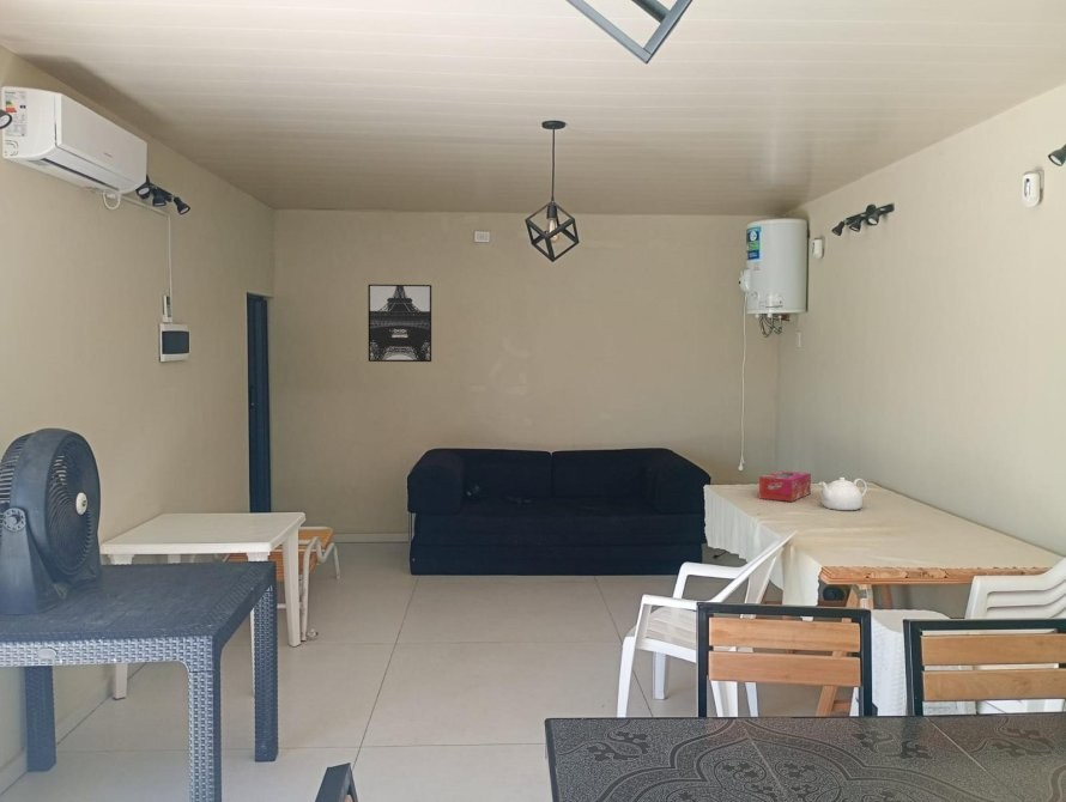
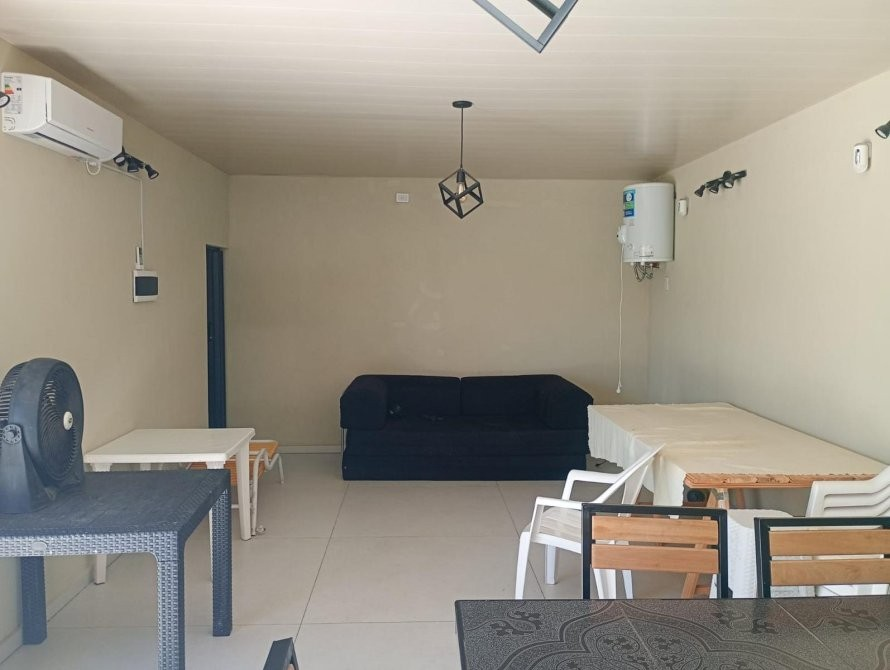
- tissue box [758,469,812,503]
- wall art [367,284,432,363]
- teapot [818,476,868,511]
